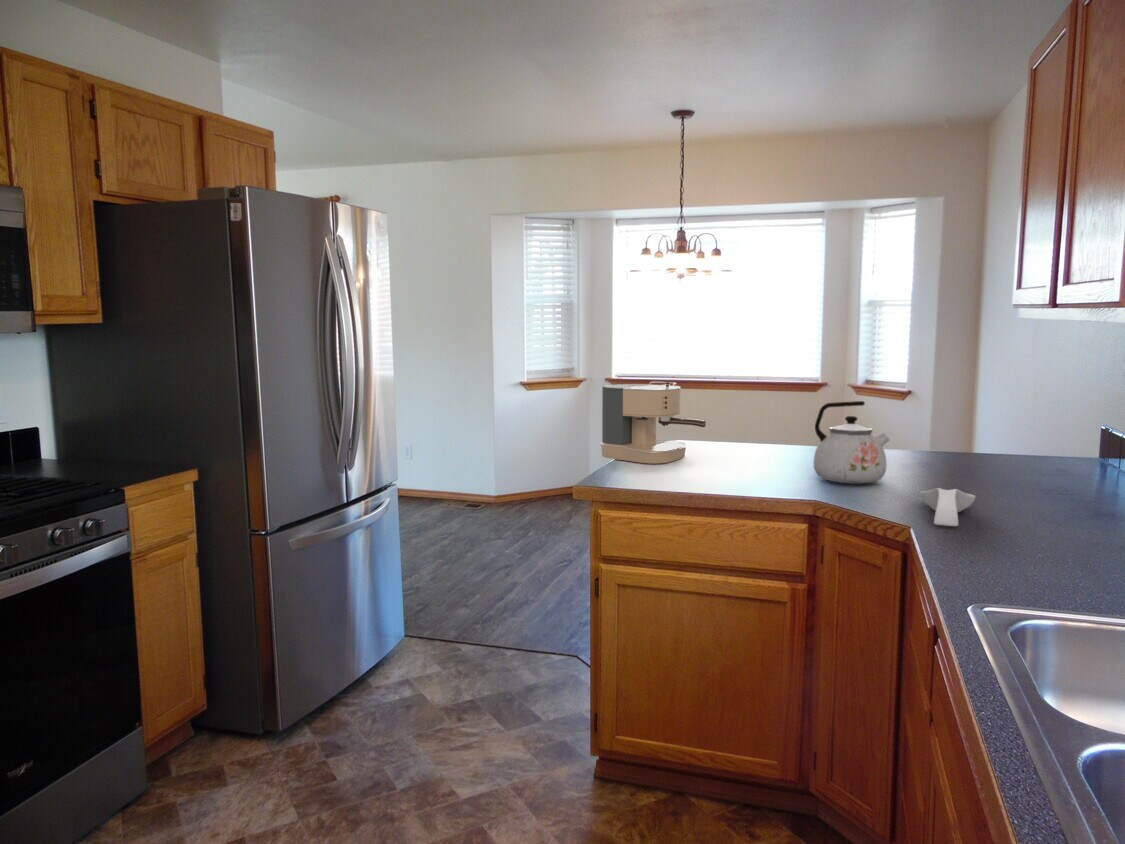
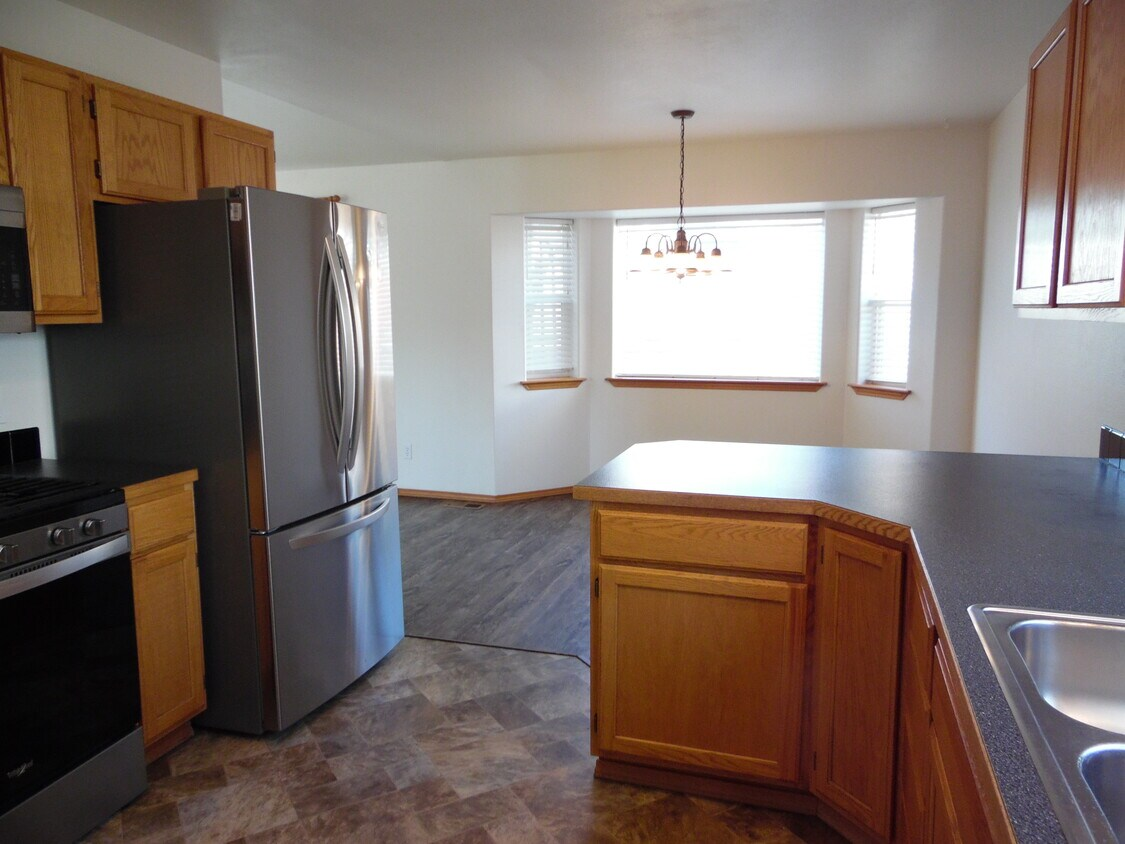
- kettle [813,400,891,485]
- coffee maker [600,381,707,464]
- spoon rest [919,487,977,527]
